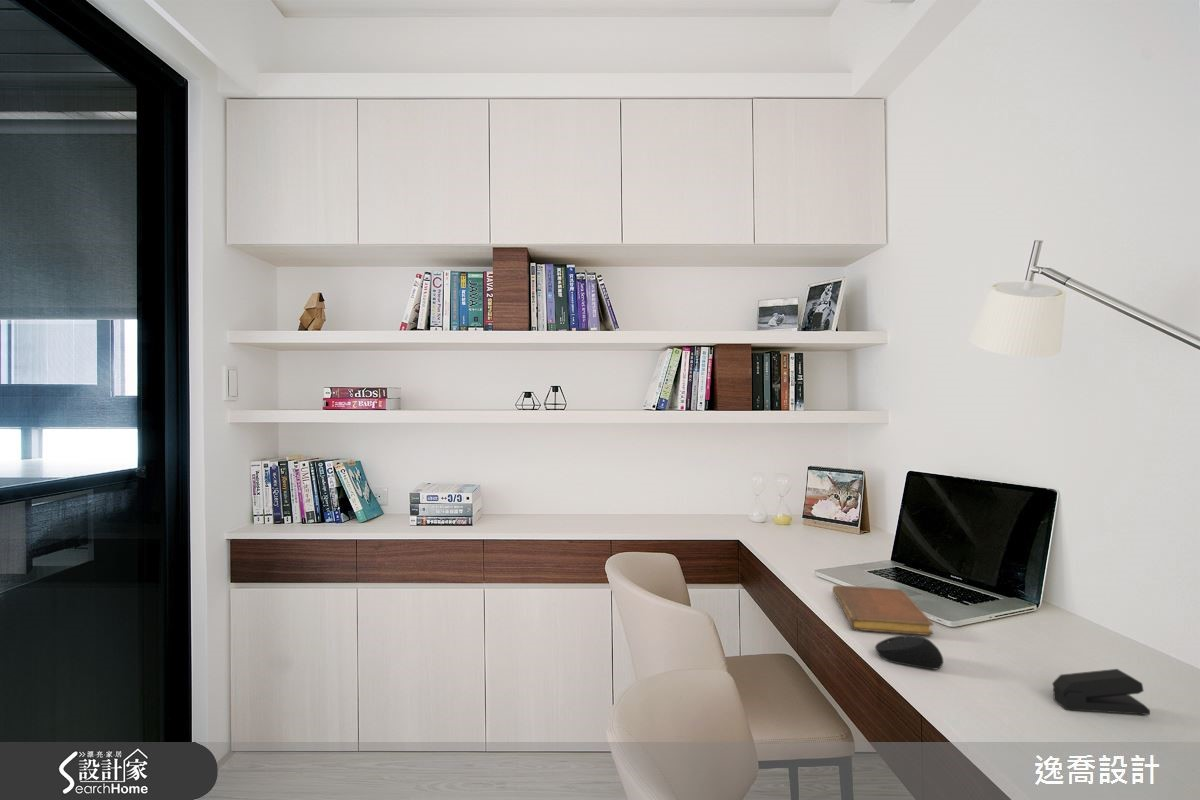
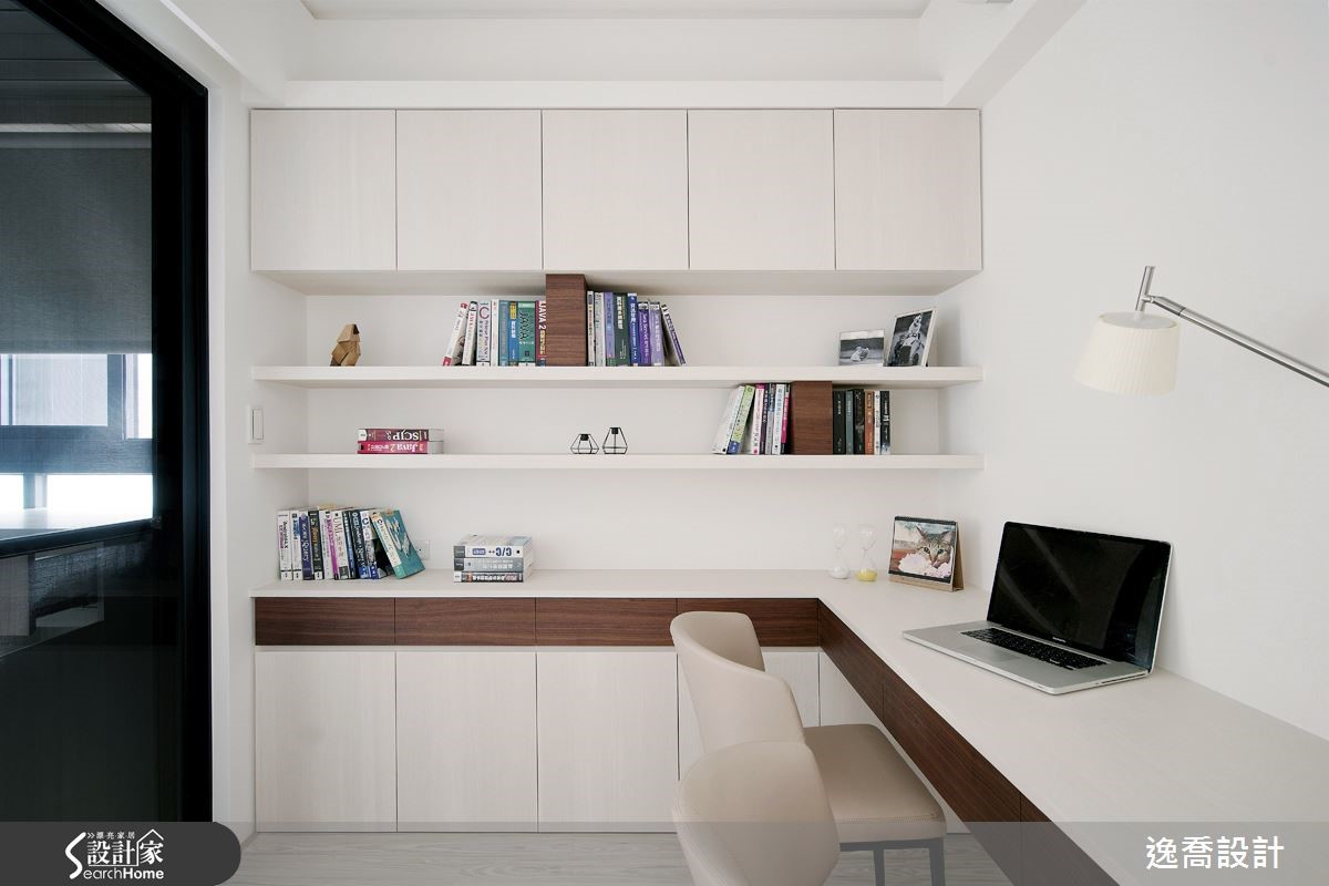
- computer mouse [874,634,944,670]
- stapler [1051,668,1151,716]
- notebook [832,584,934,636]
